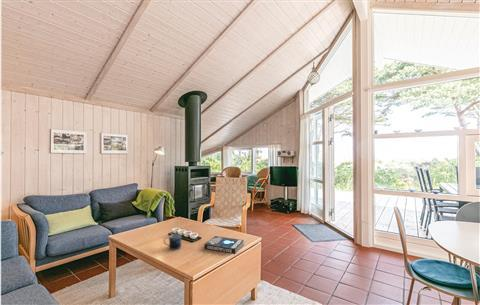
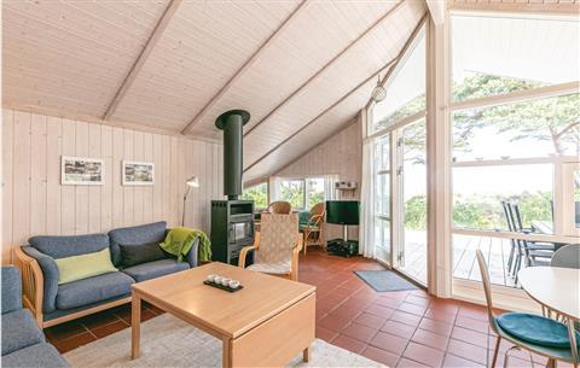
- mug [163,233,182,251]
- book [203,235,245,255]
